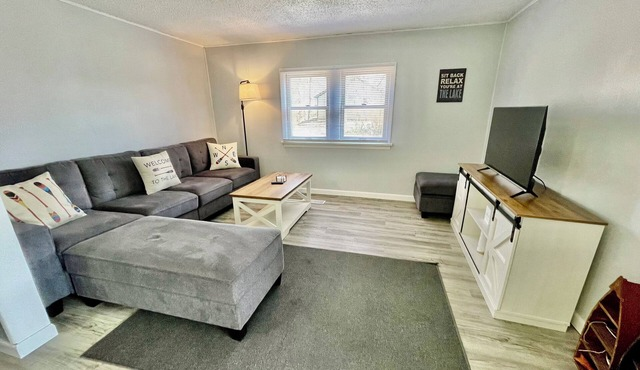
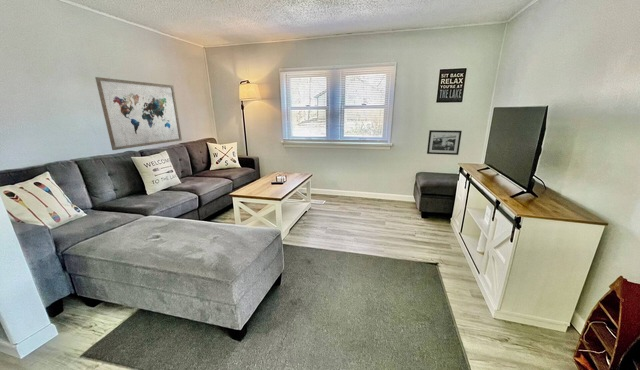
+ wall art [94,76,183,151]
+ picture frame [426,129,463,156]
